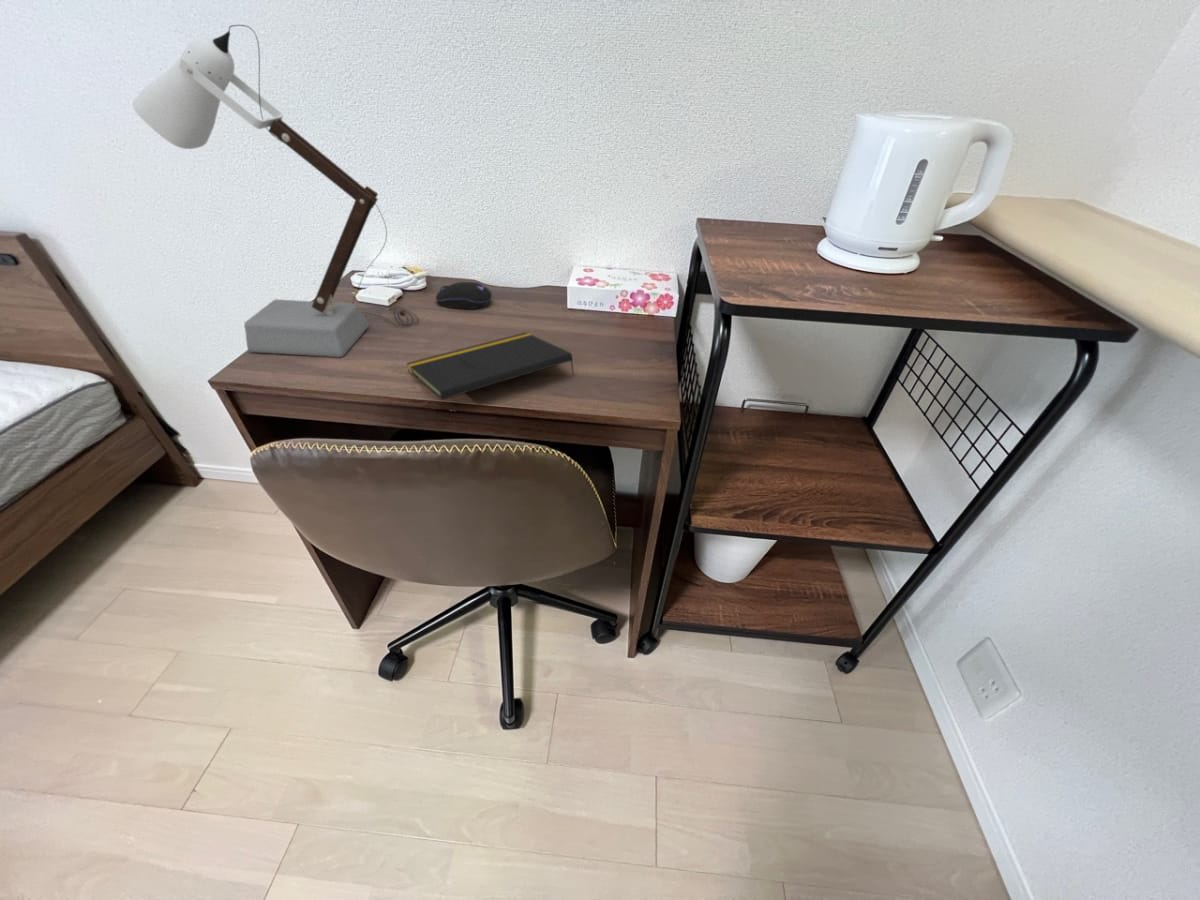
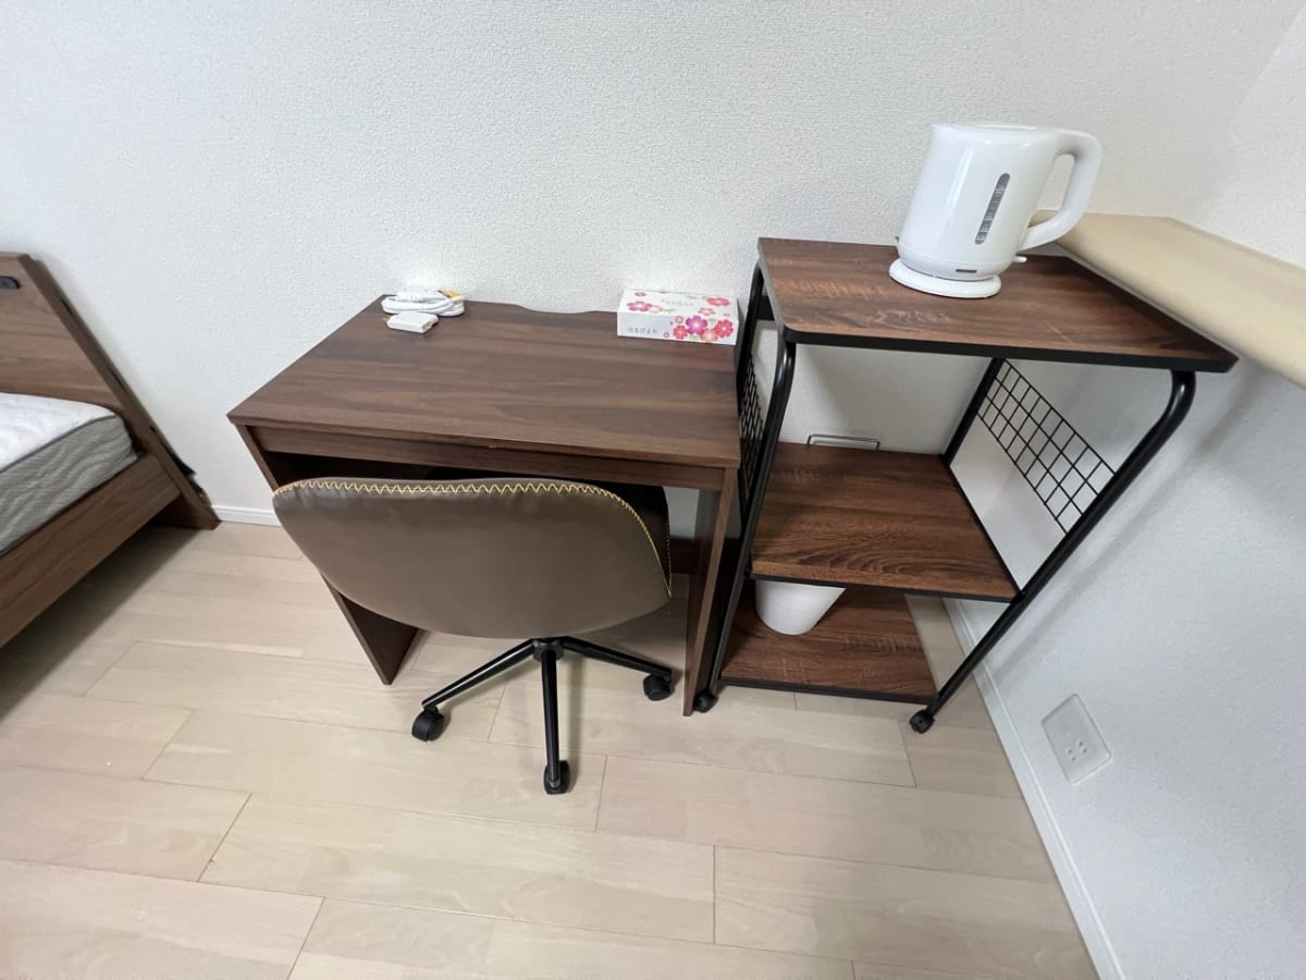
- desk lamp [131,24,419,358]
- computer mouse [434,281,493,310]
- notepad [406,331,575,401]
